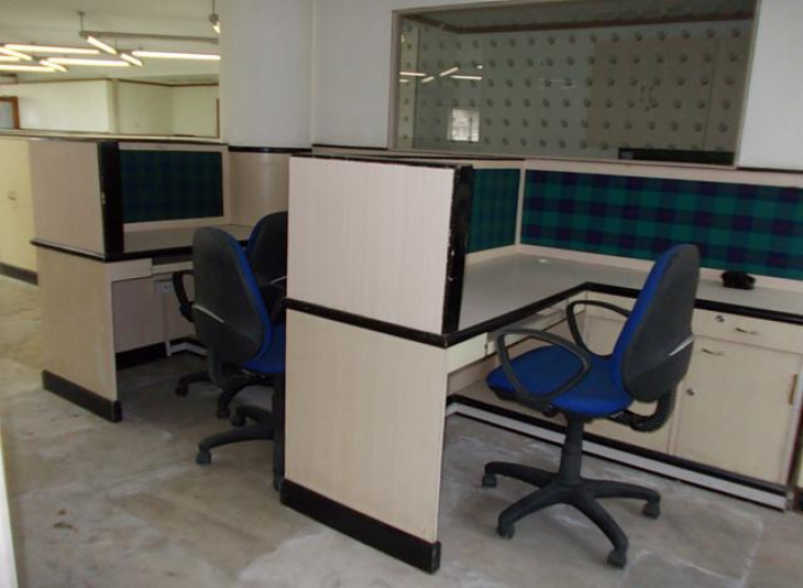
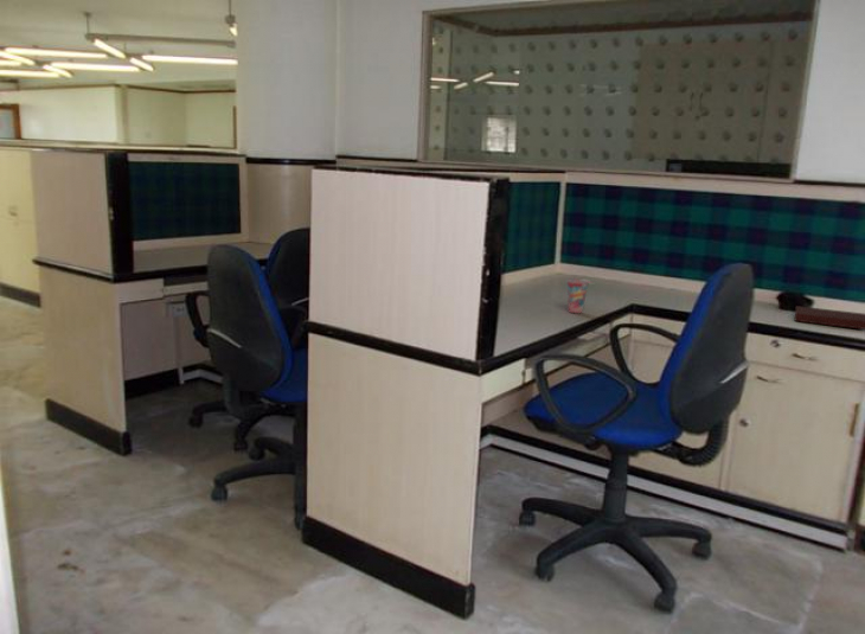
+ notebook [794,305,865,331]
+ cup [565,277,594,314]
